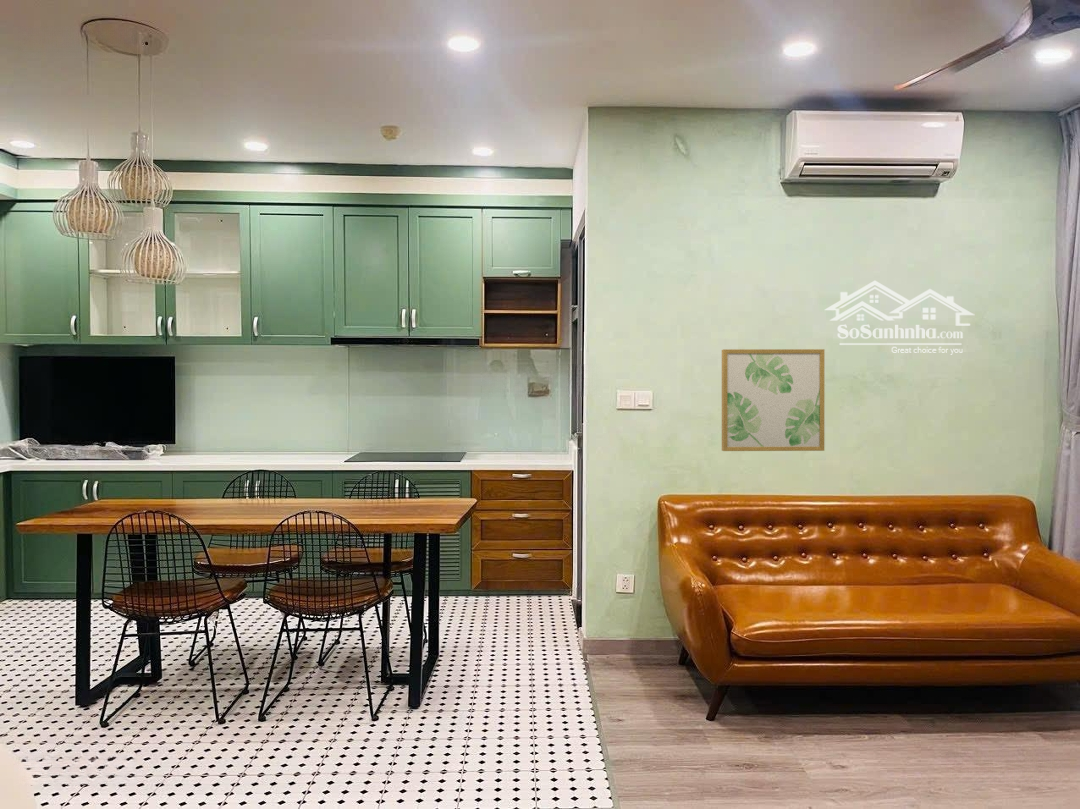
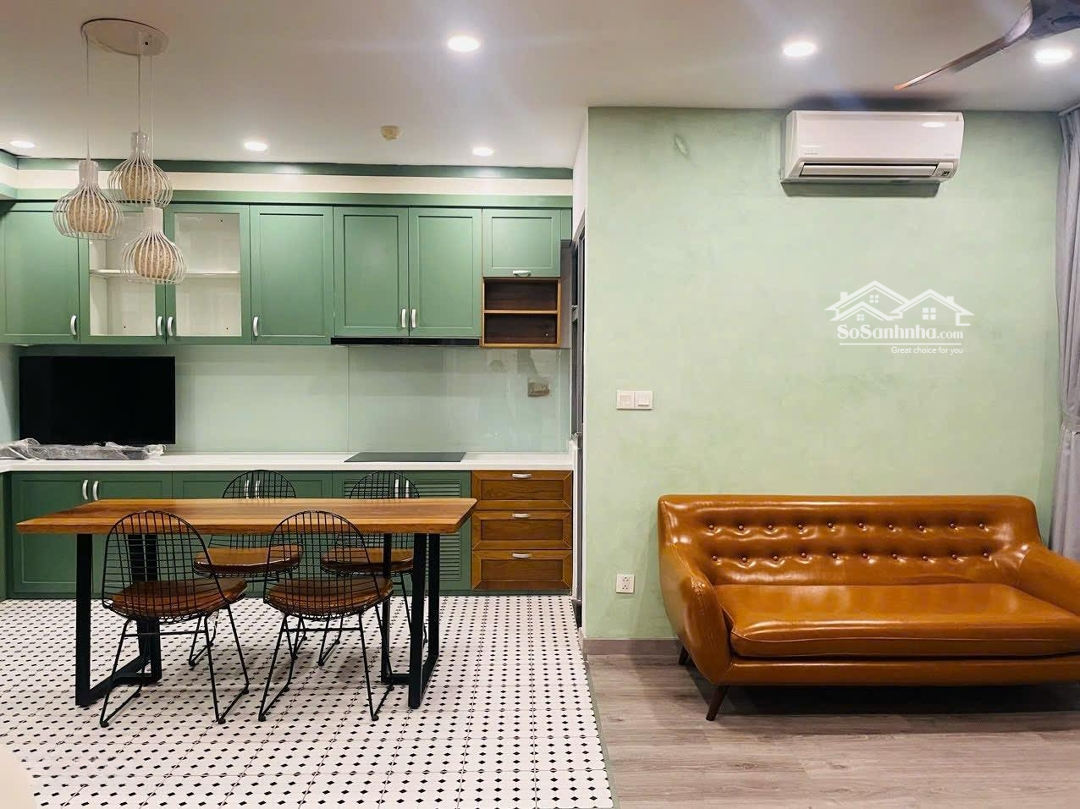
- wall art [721,348,825,452]
